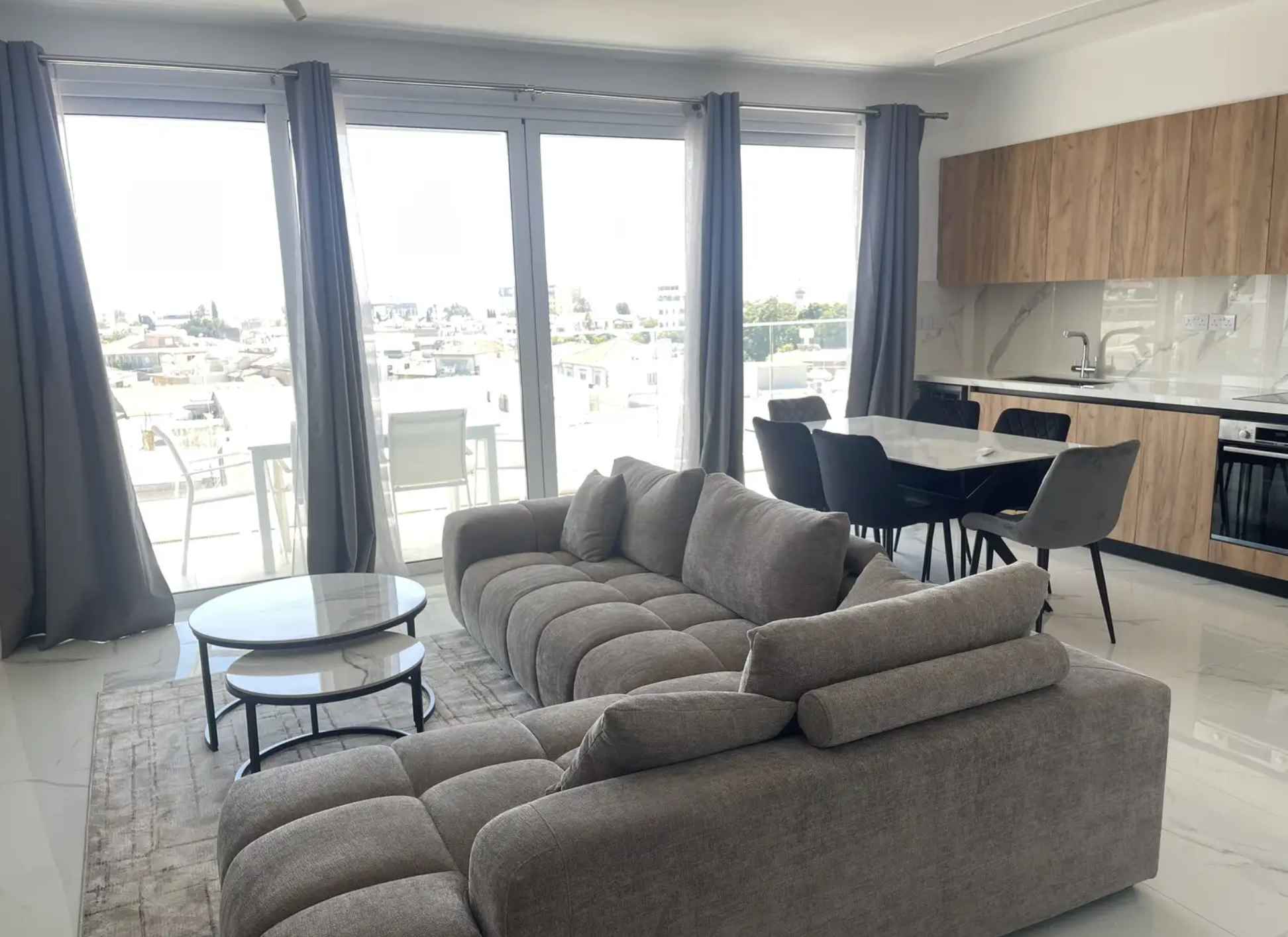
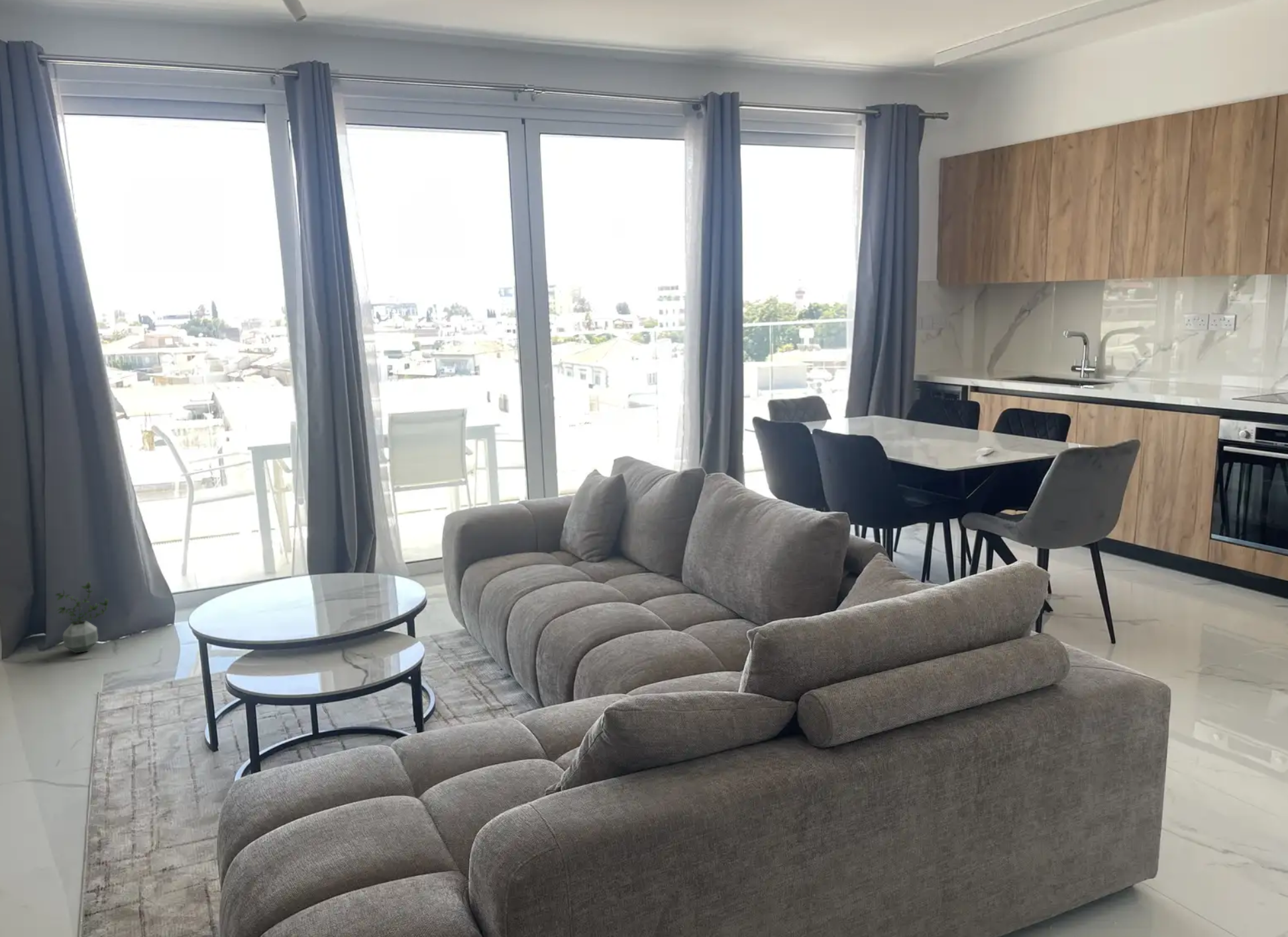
+ potted plant [55,580,109,654]
